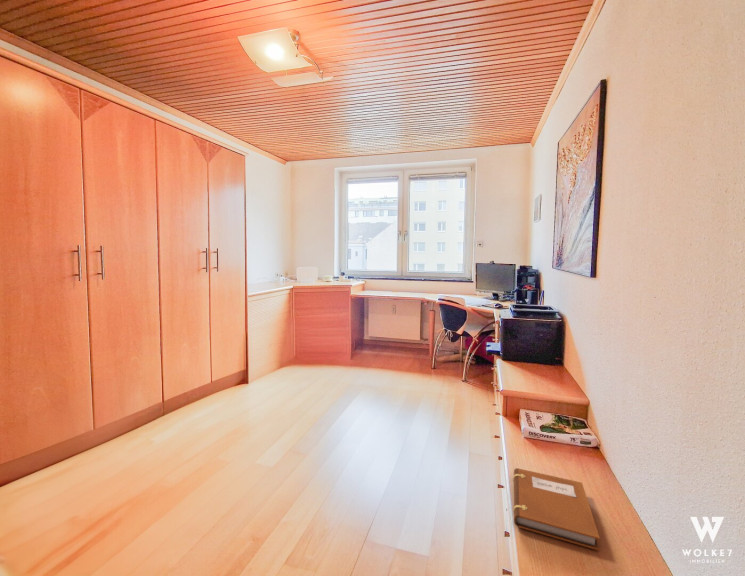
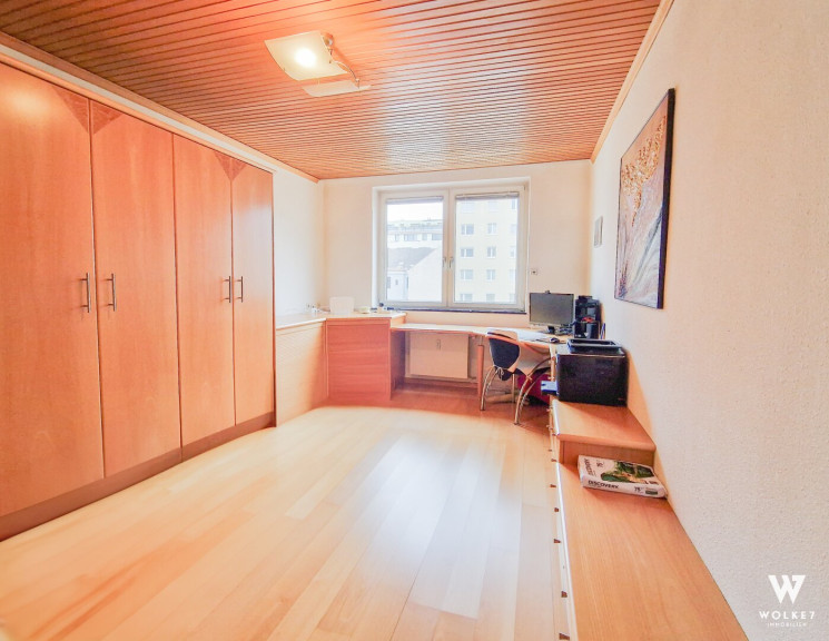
- notebook [512,467,601,552]
